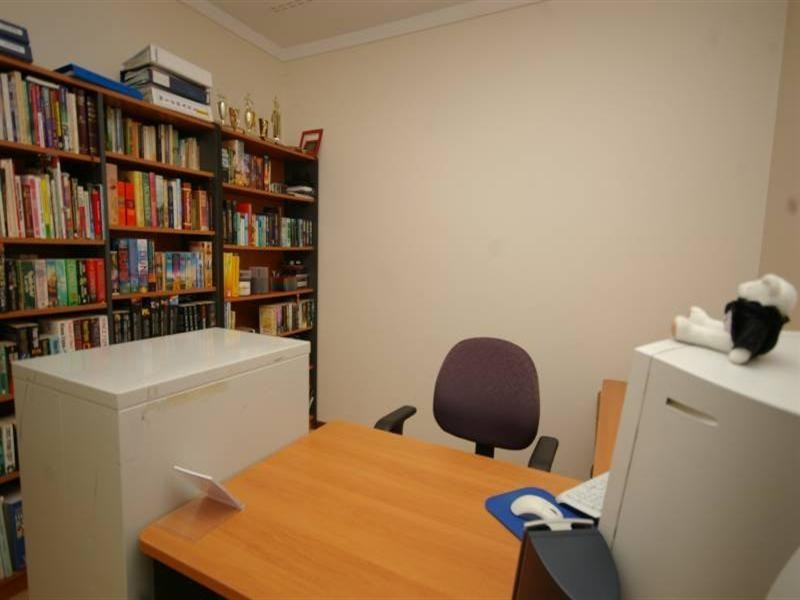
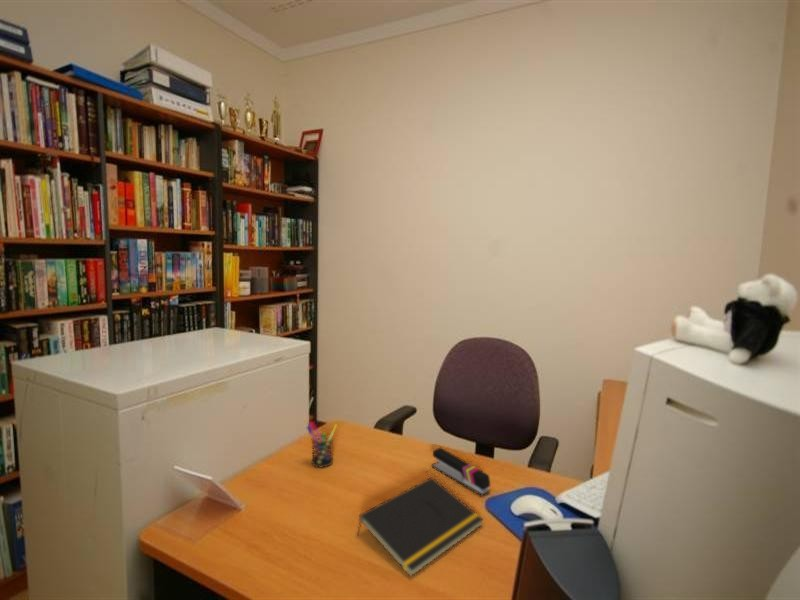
+ pen holder [305,420,338,468]
+ stapler [431,447,491,497]
+ notepad [356,476,485,578]
